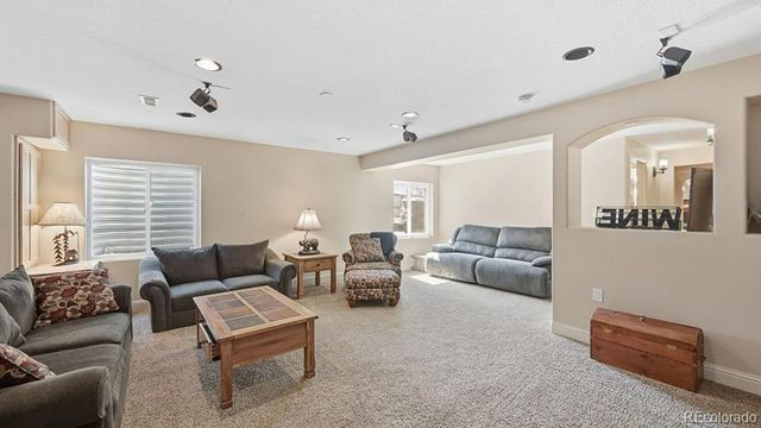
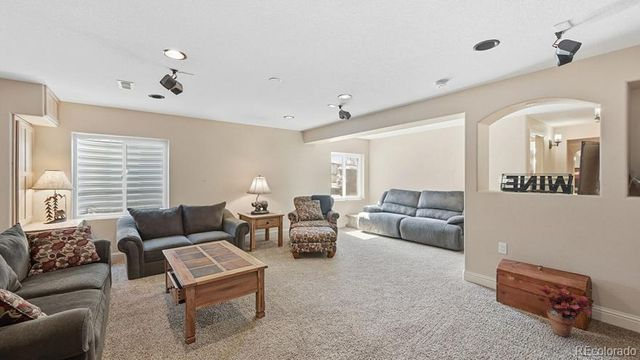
+ potted plant [535,283,594,338]
